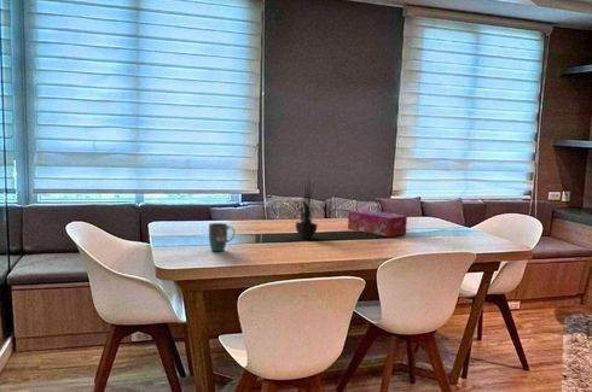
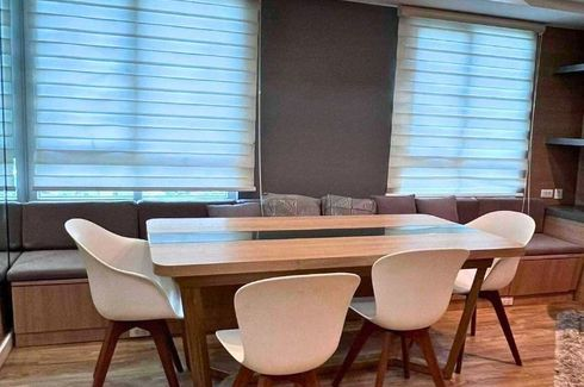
- mug [208,222,236,252]
- potted plant [288,176,323,240]
- tissue box [347,209,408,238]
